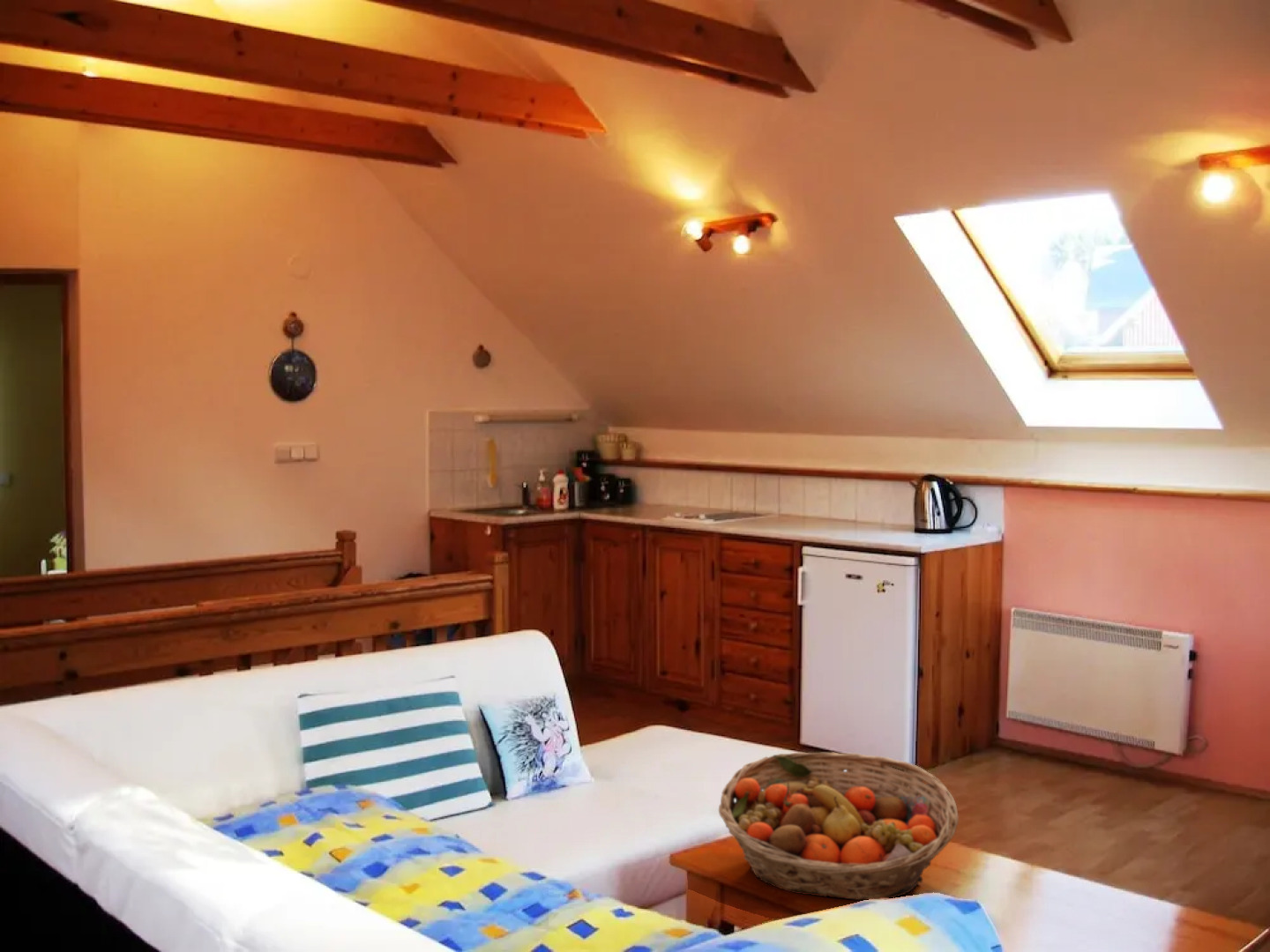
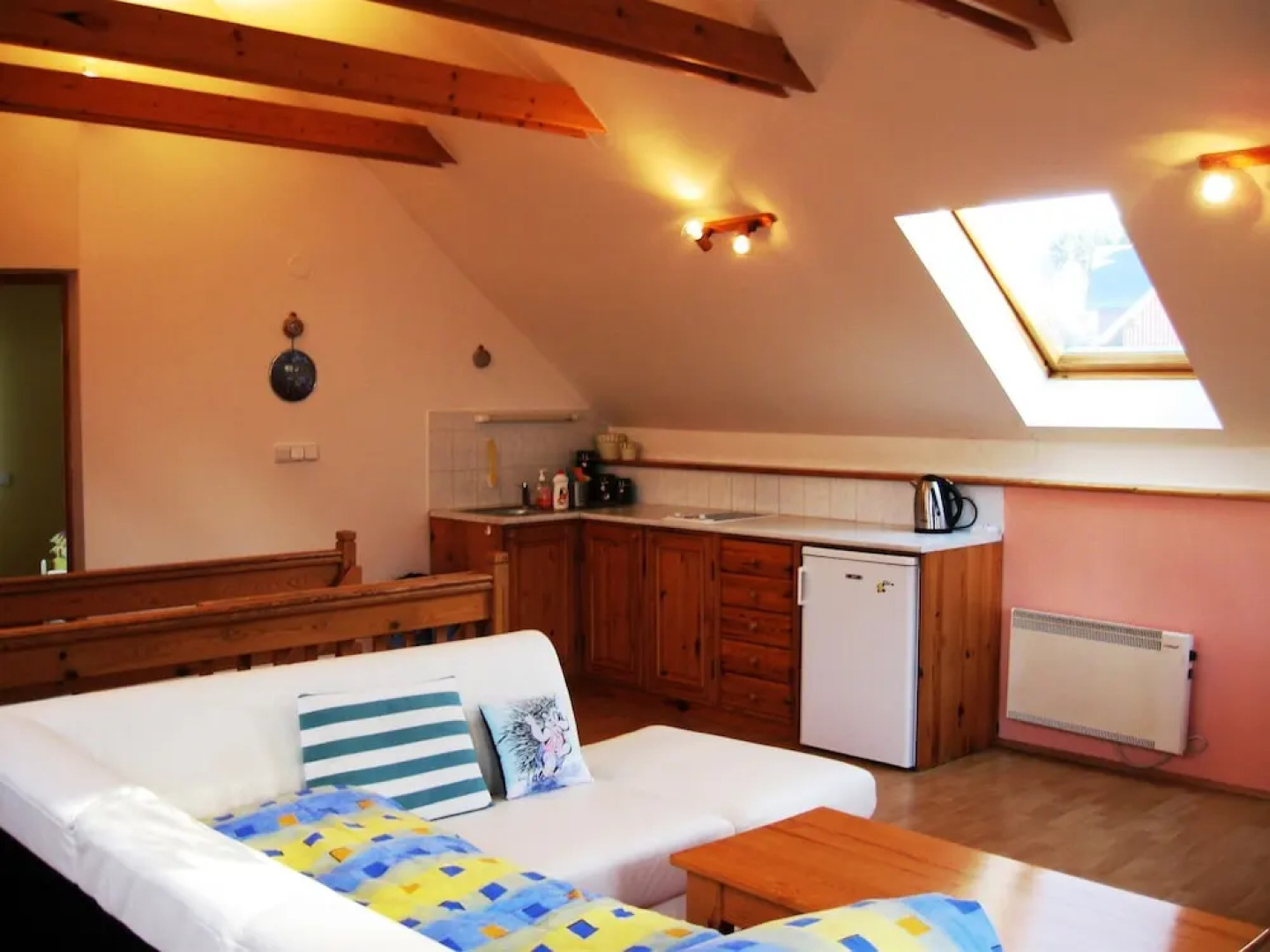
- fruit basket [718,751,960,901]
